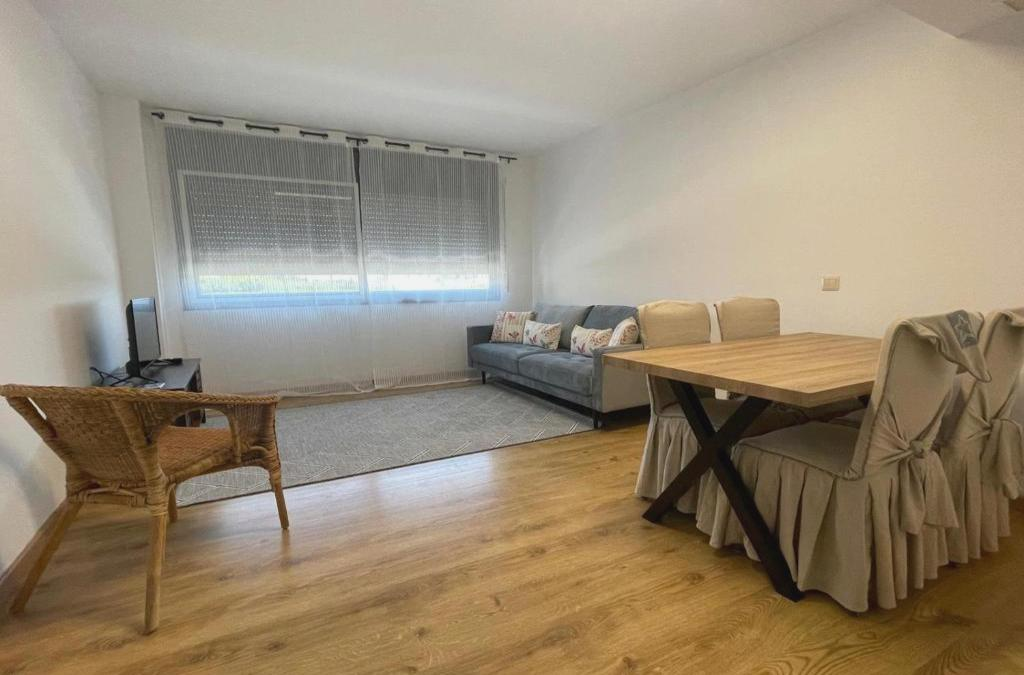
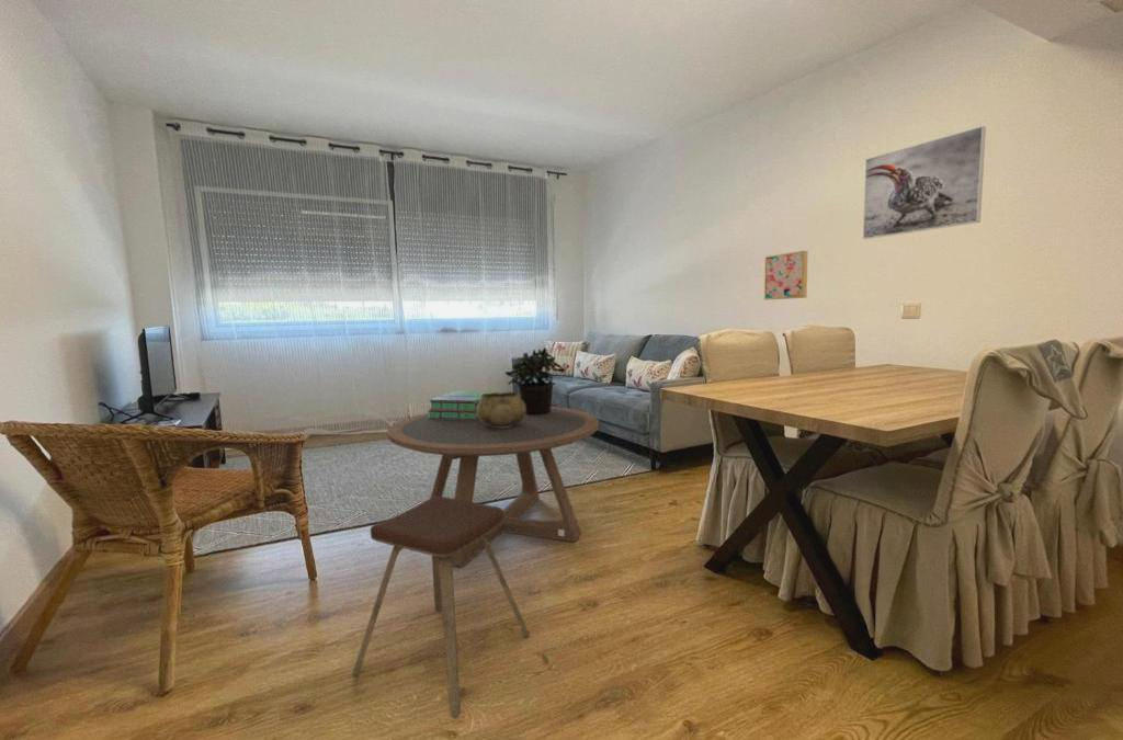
+ potted plant [503,346,566,415]
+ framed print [862,125,987,240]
+ music stool [351,496,531,719]
+ coffee table [386,406,600,568]
+ stack of books [427,389,500,419]
+ decorative bowl [477,391,525,429]
+ wall art [763,250,809,301]
